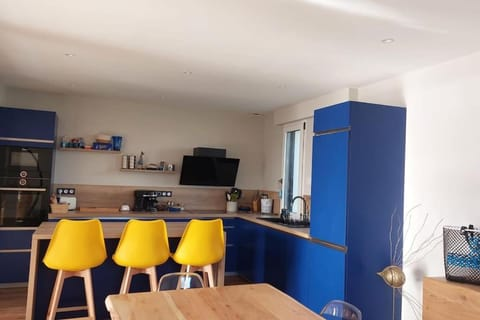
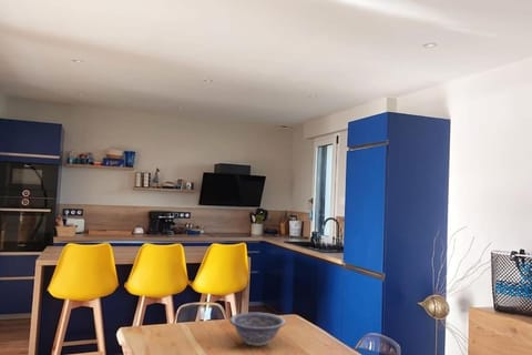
+ decorative bowl [228,312,287,347]
